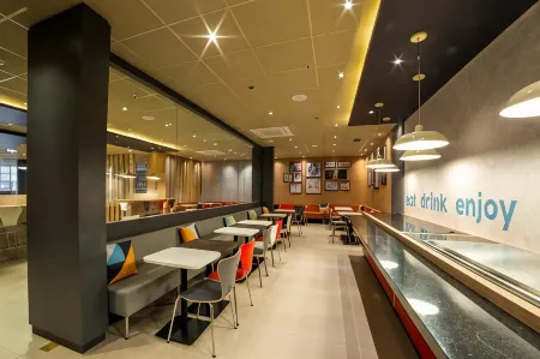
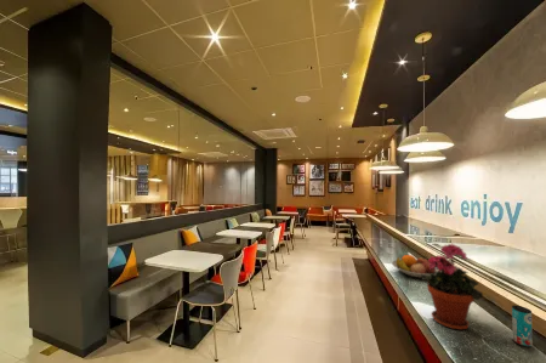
+ beverage can [511,305,534,348]
+ potted plant [420,243,484,330]
+ fruit bowl [391,254,442,279]
